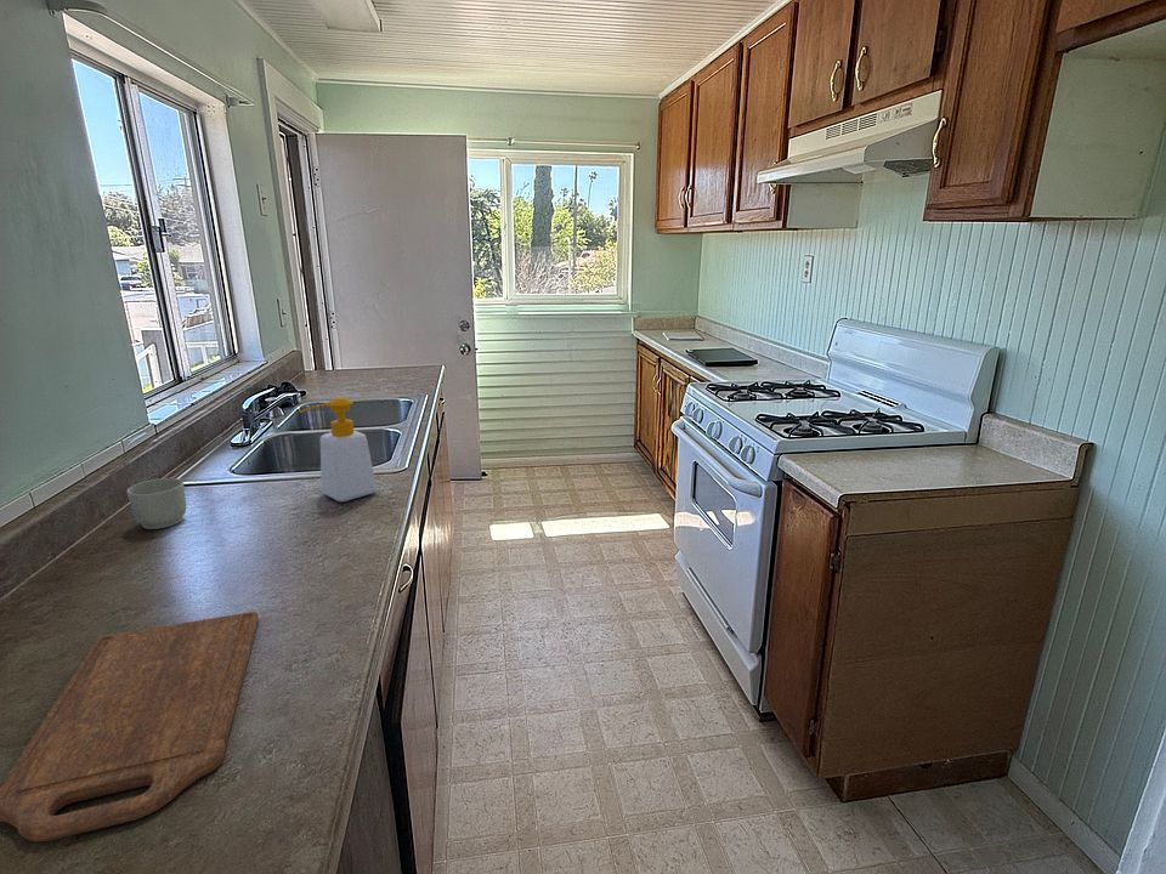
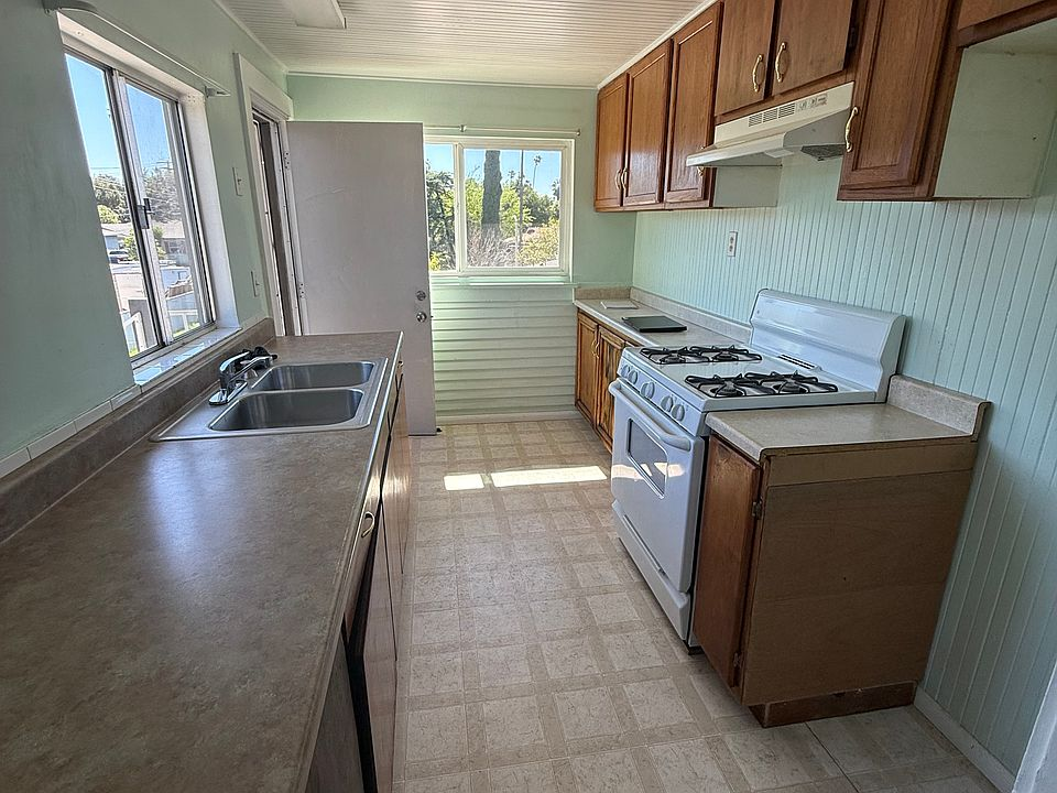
- mug [126,477,187,530]
- soap bottle [298,396,378,503]
- cutting board [0,611,260,842]
